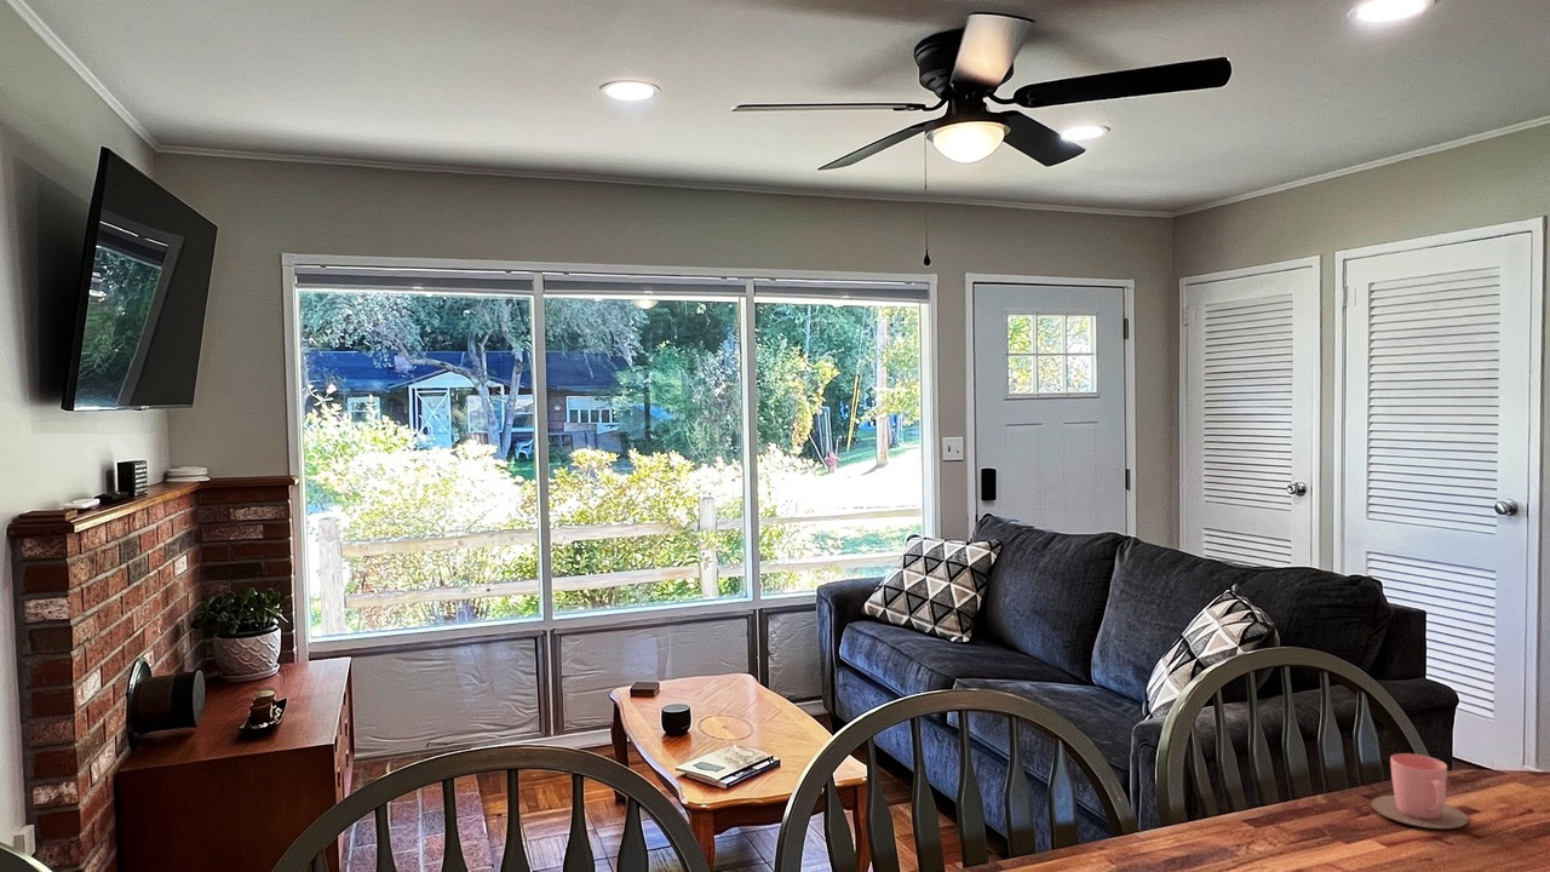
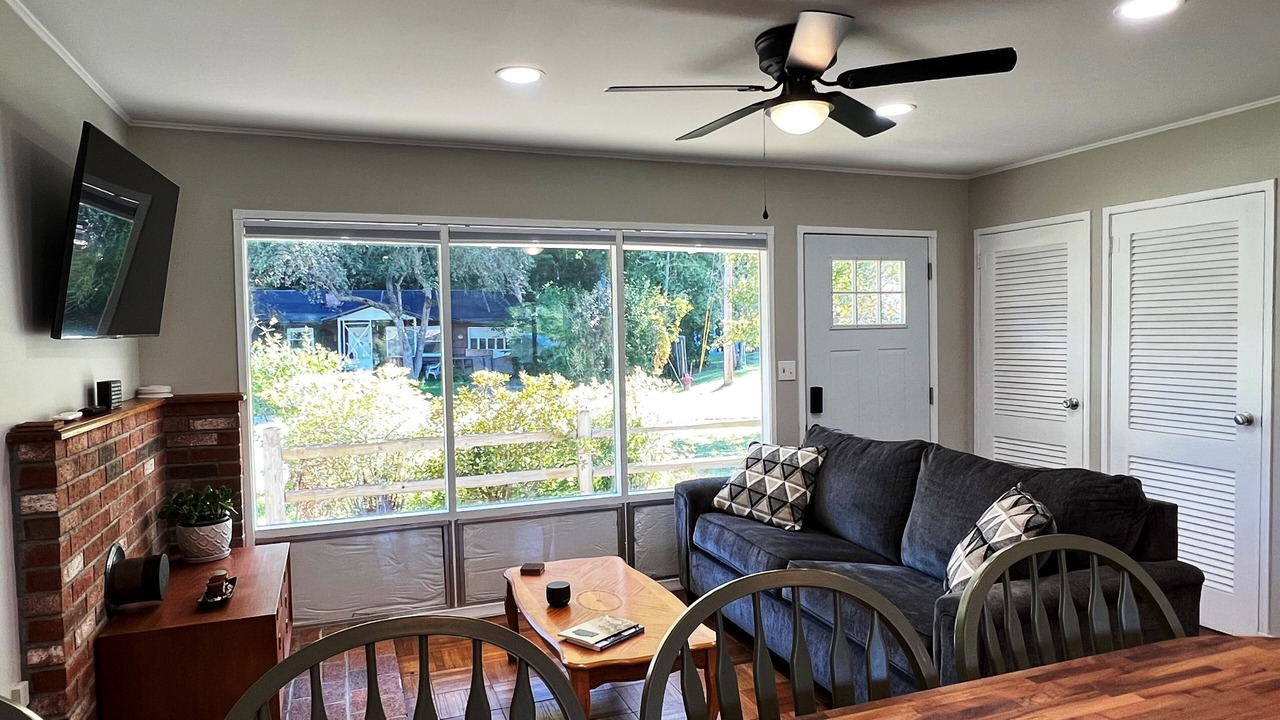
- cup [1370,752,1469,830]
